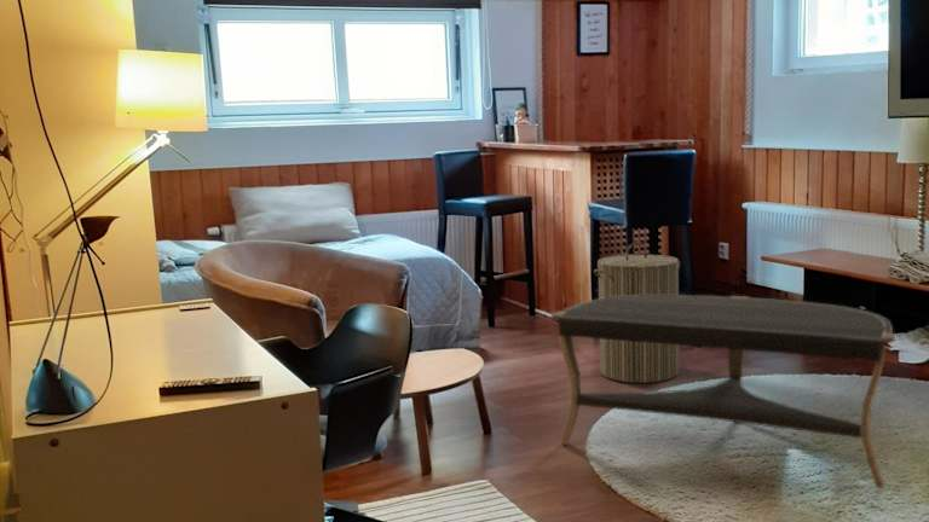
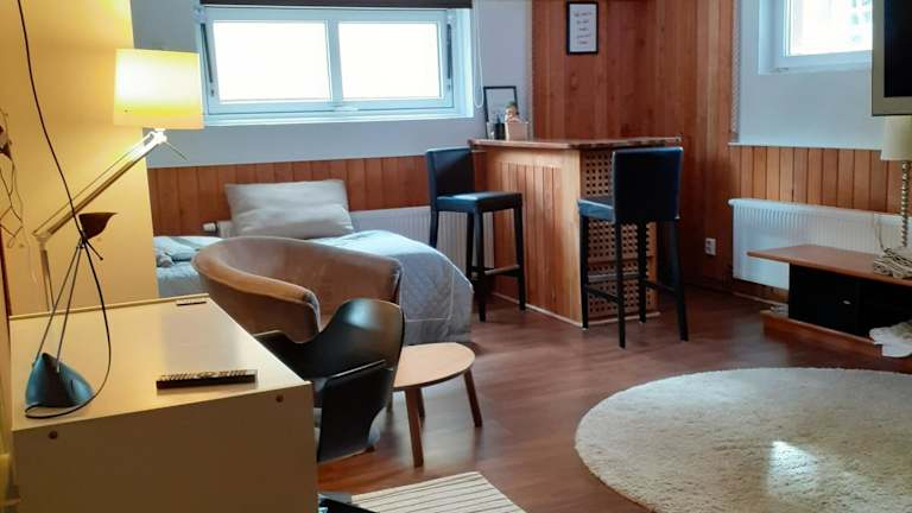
- coffee table [549,294,896,489]
- laundry hamper [593,240,681,384]
